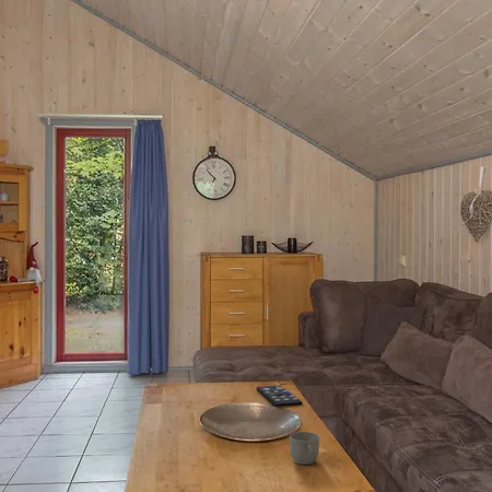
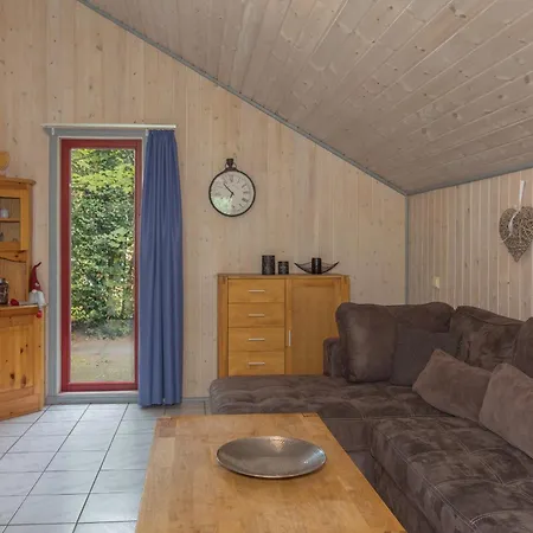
- remote control [256,384,304,408]
- mug [289,431,320,466]
